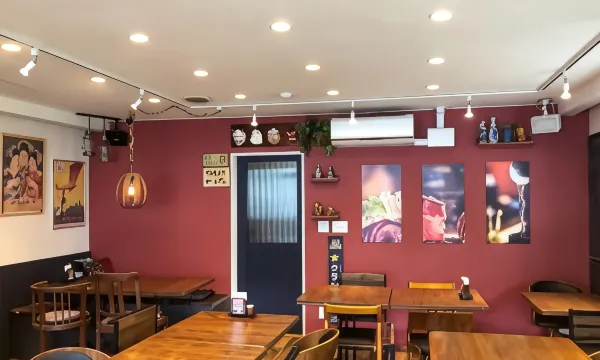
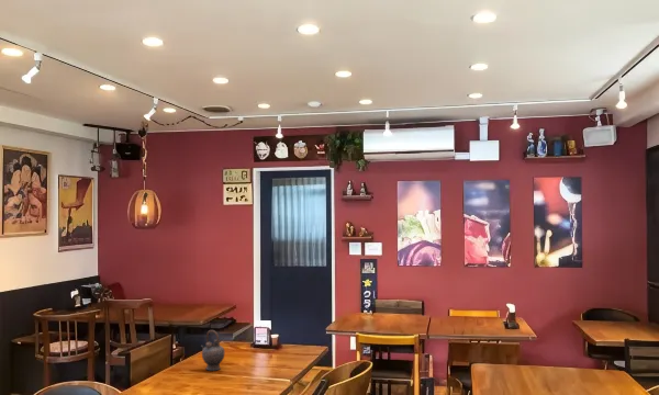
+ teapot [200,329,226,371]
